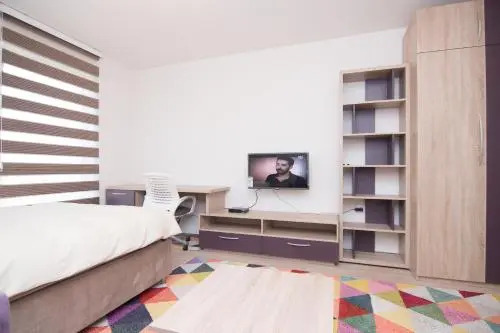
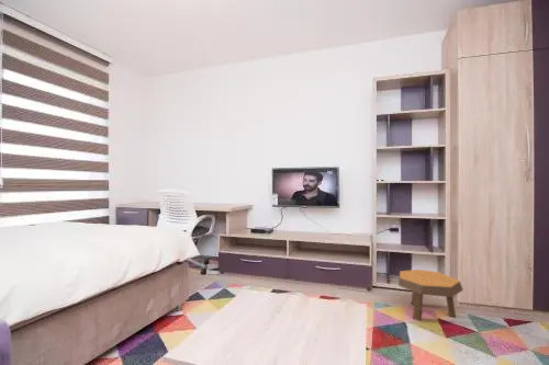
+ footstool [397,269,464,322]
